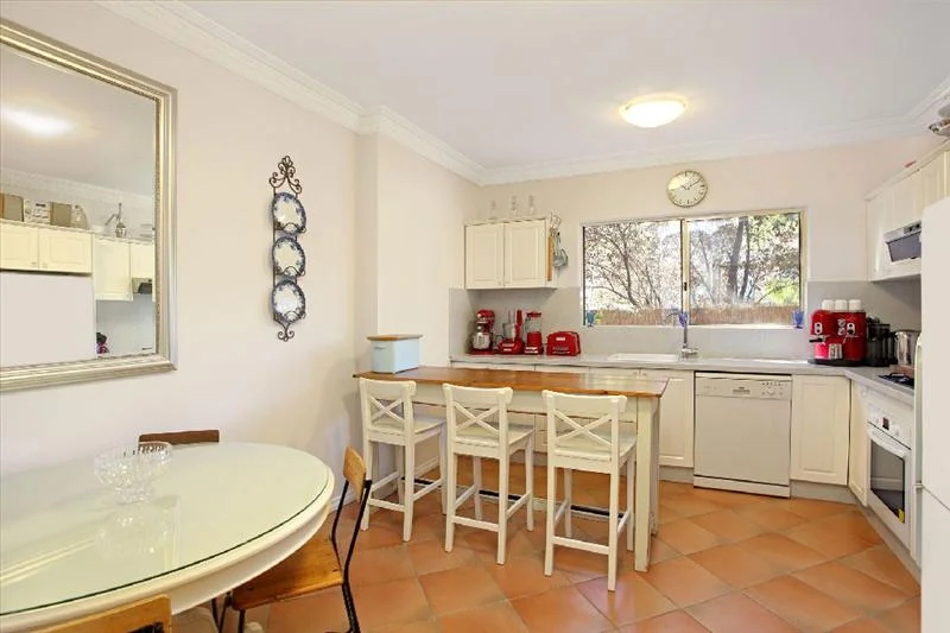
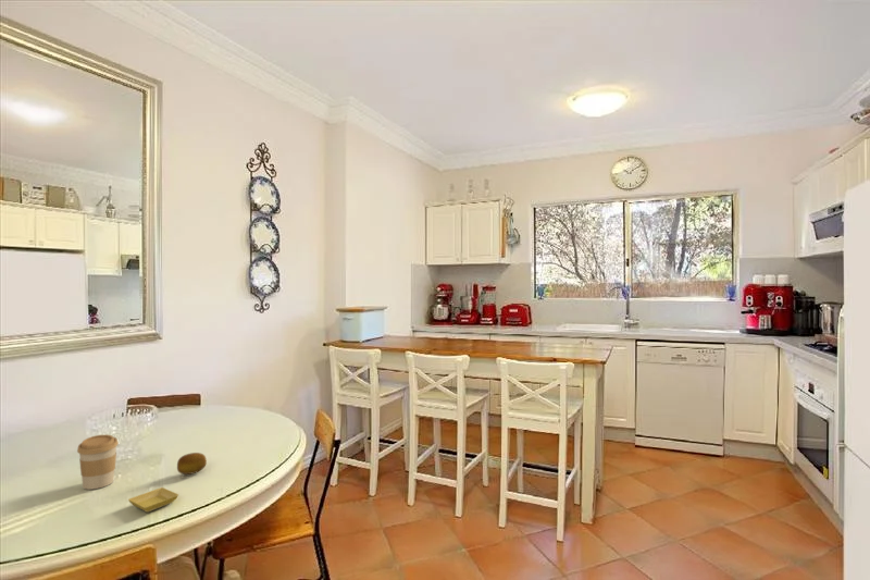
+ fruit [176,452,208,476]
+ saucer [127,486,179,514]
+ coffee cup [76,433,120,491]
